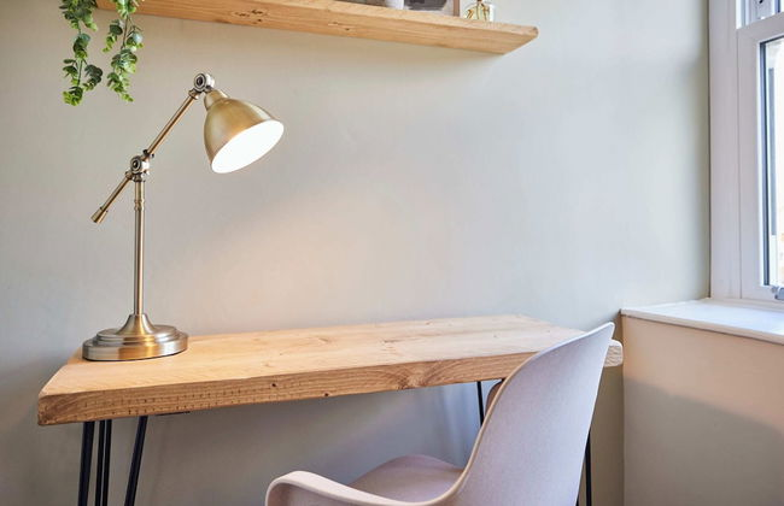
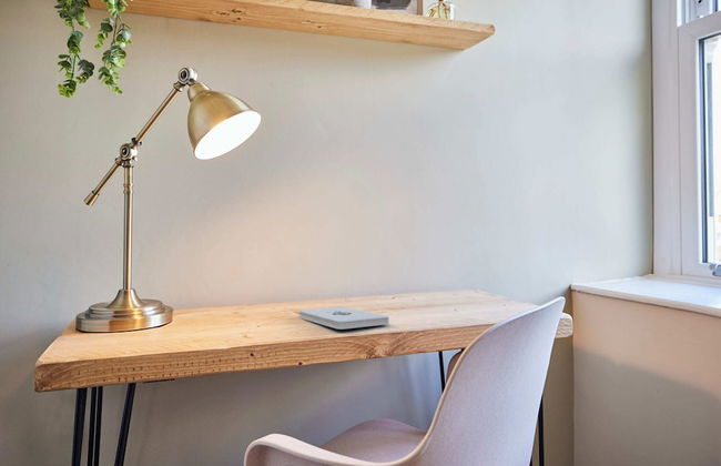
+ notepad [298,305,390,331]
